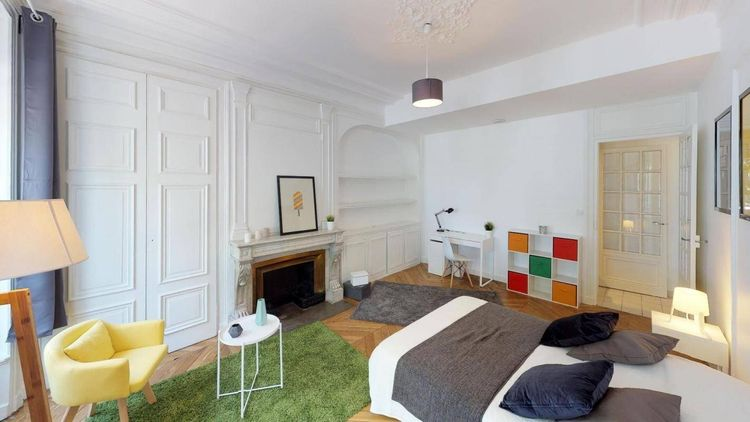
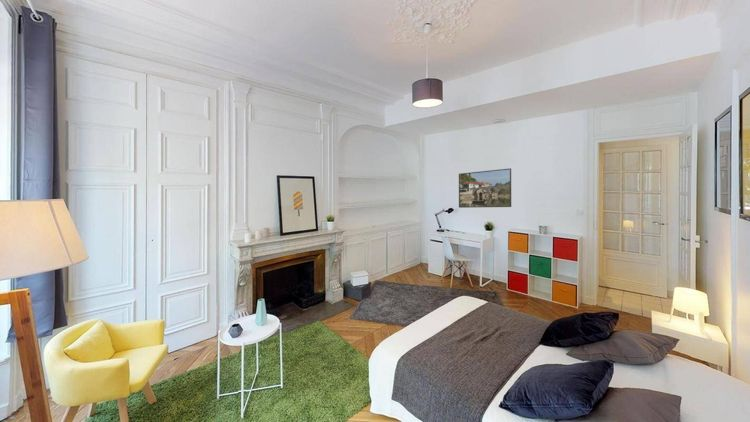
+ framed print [458,167,512,209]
